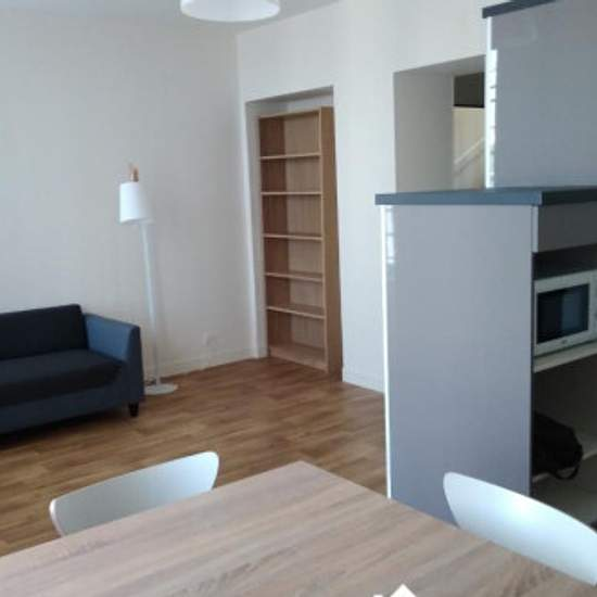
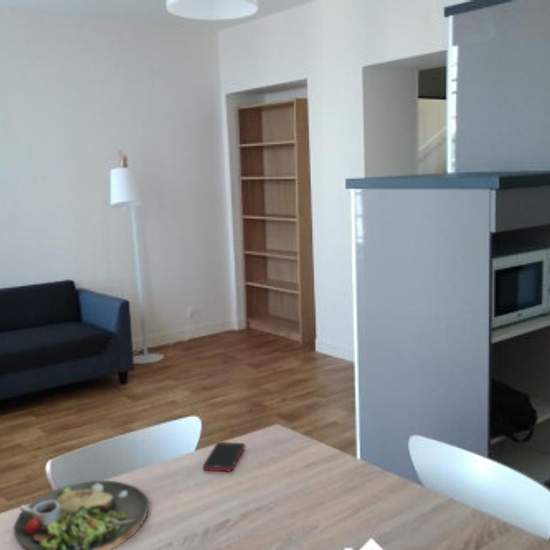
+ dinner plate [13,479,150,550]
+ cell phone [202,441,246,472]
